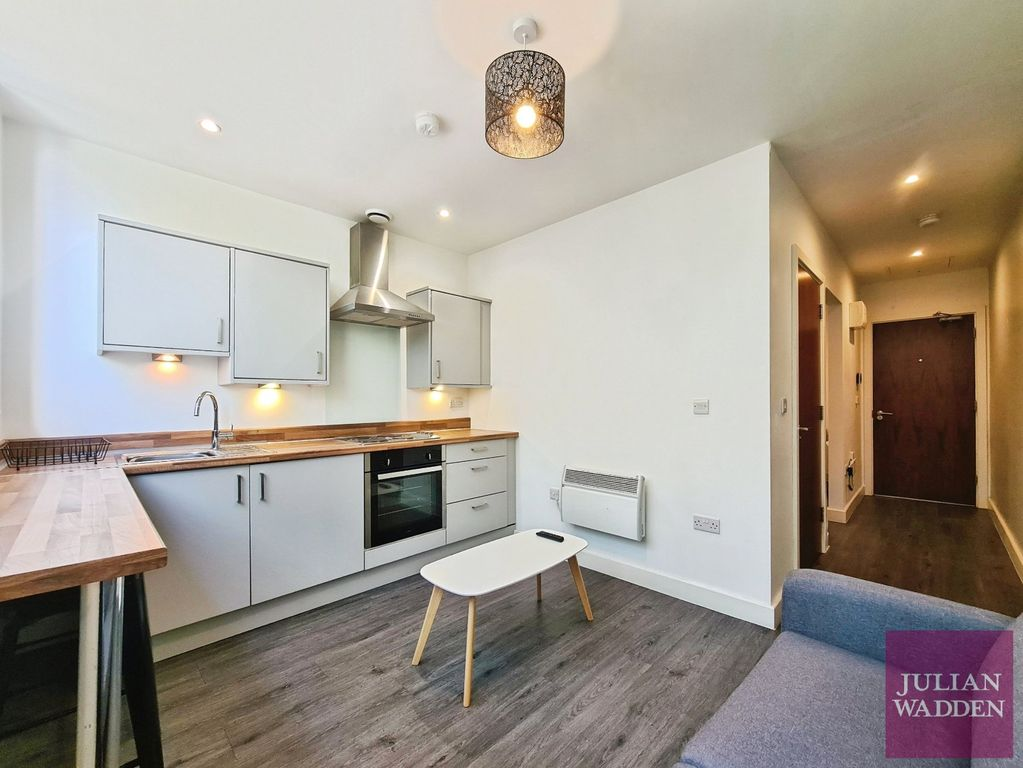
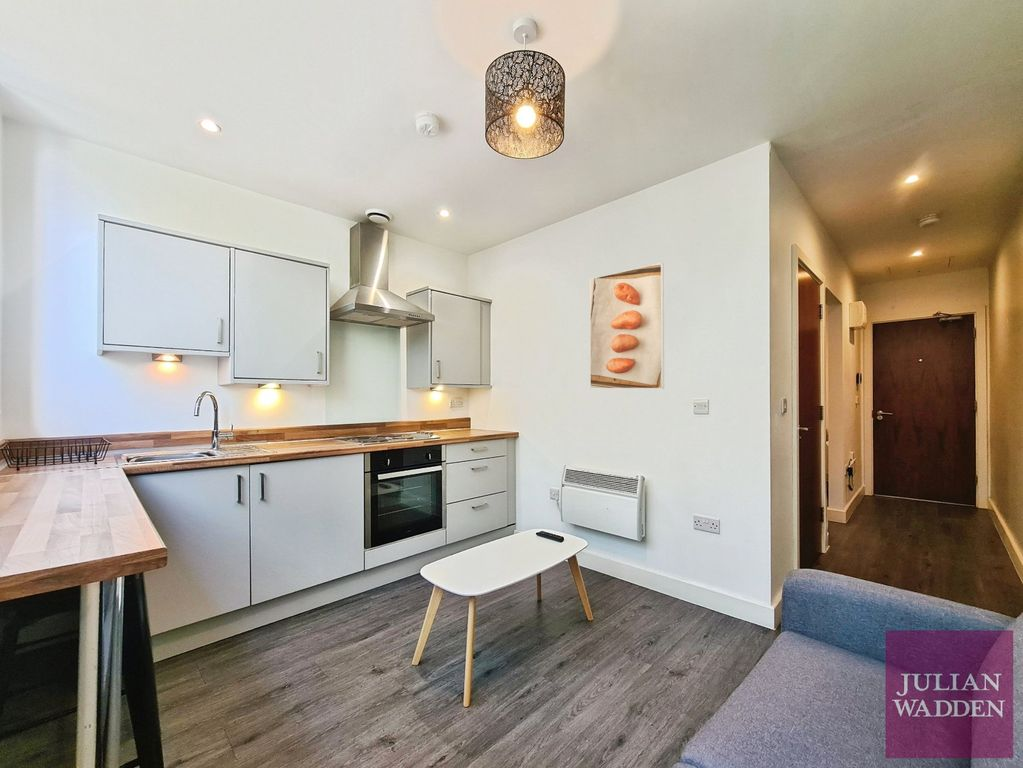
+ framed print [589,262,665,390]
